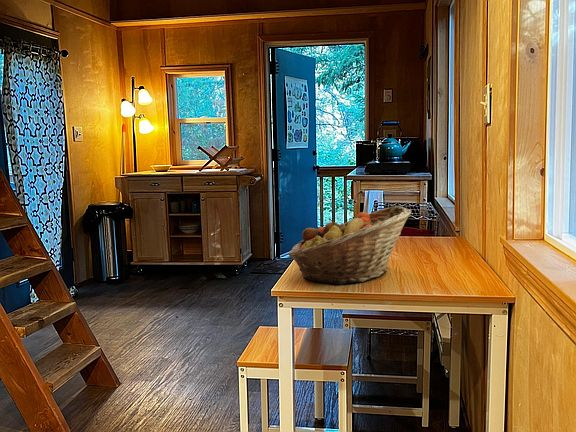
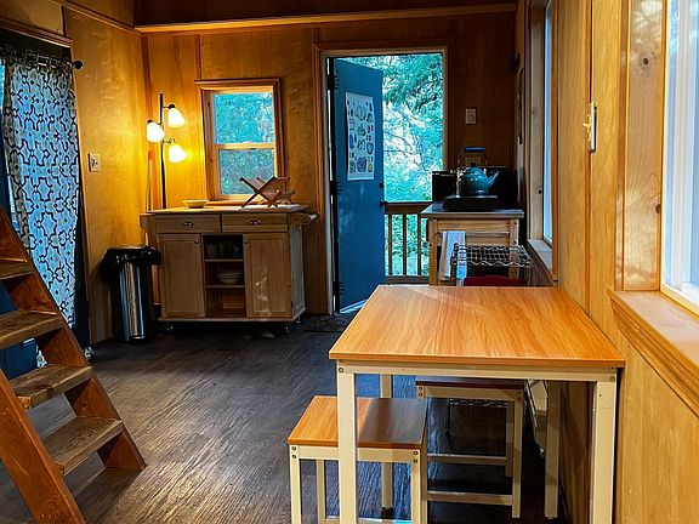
- fruit basket [287,205,412,285]
